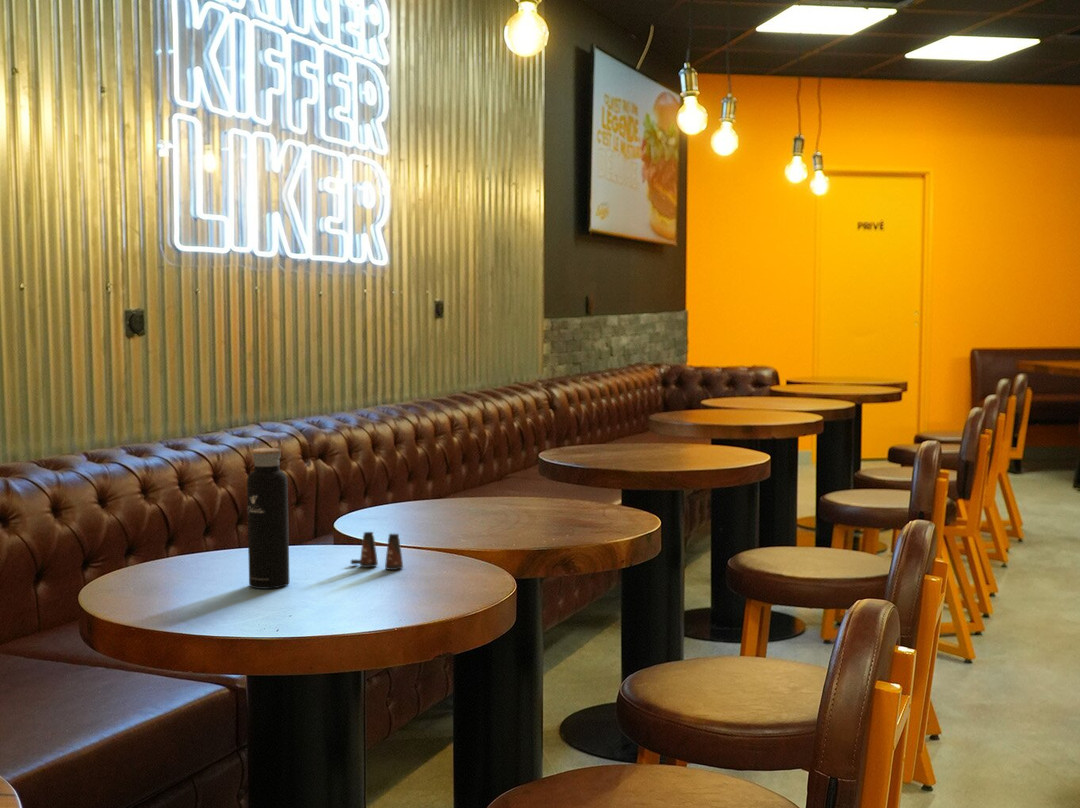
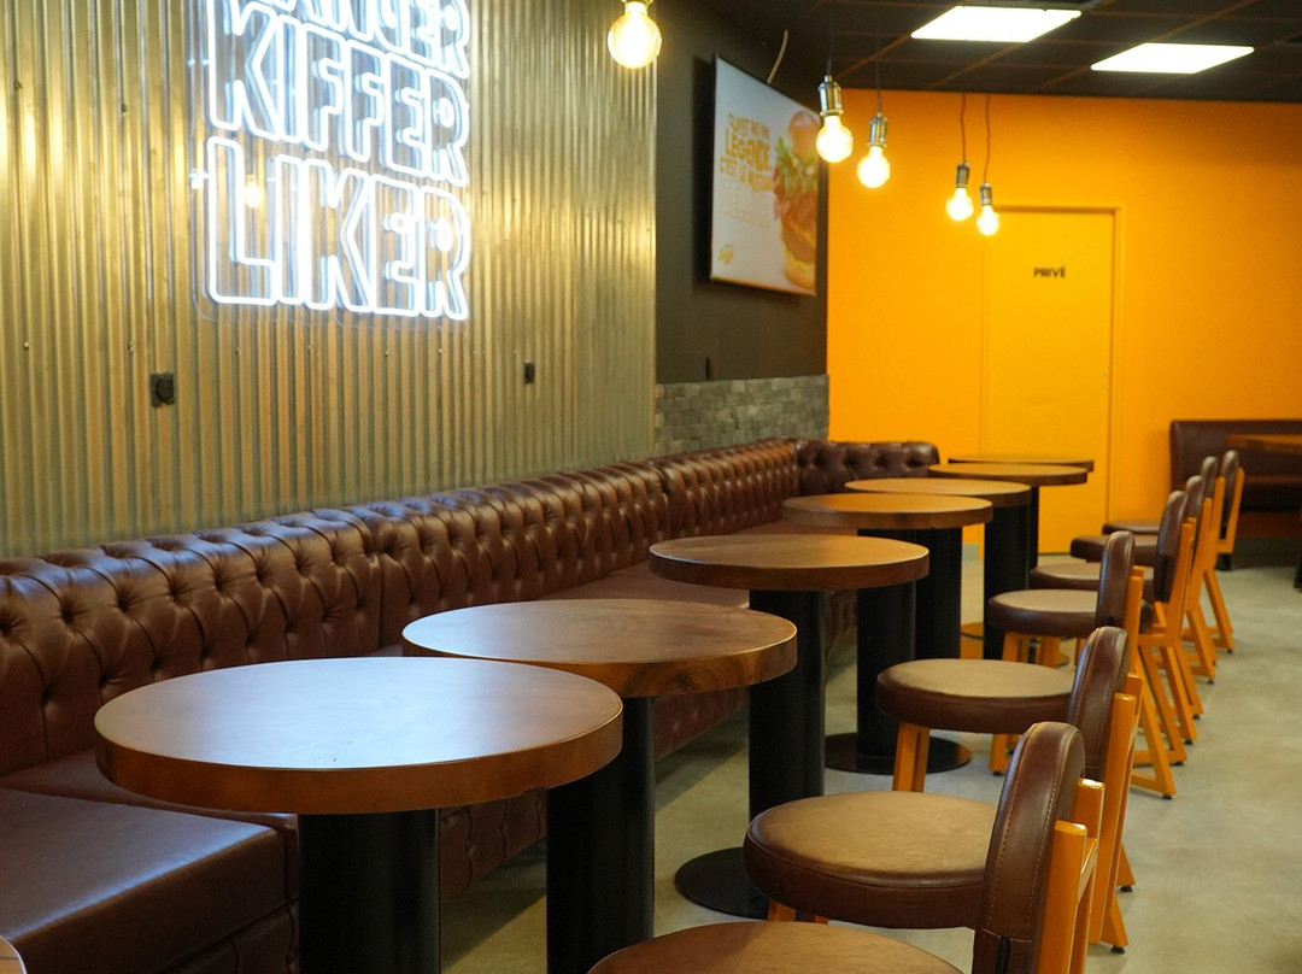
- water bottle [246,435,290,590]
- salt shaker [350,531,404,571]
